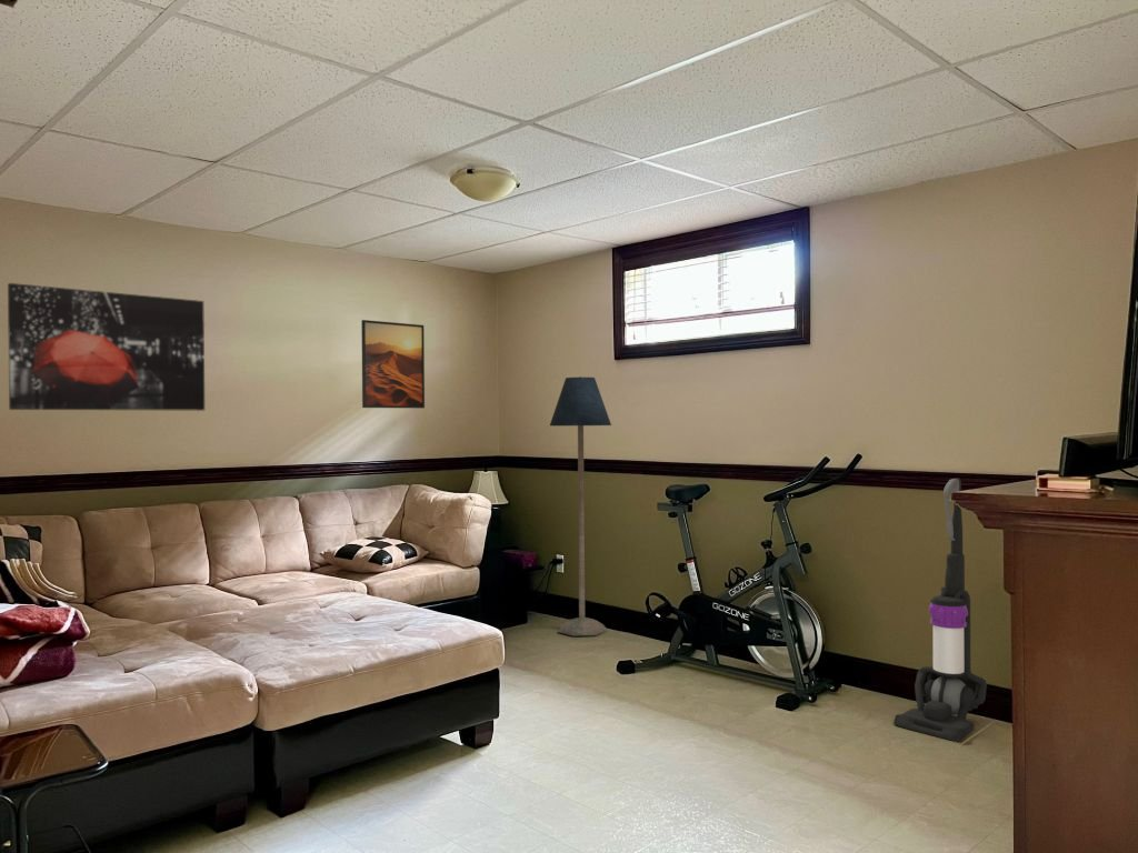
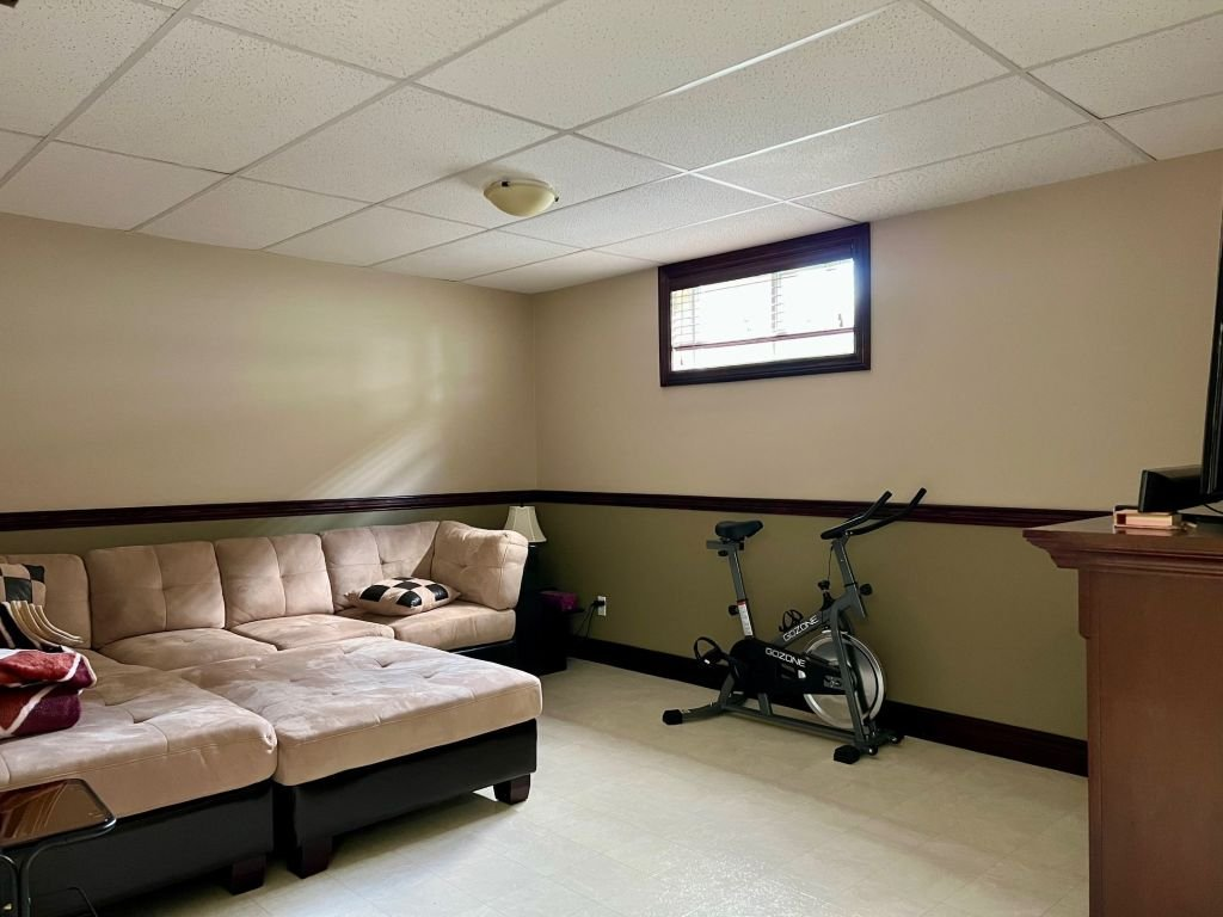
- vacuum cleaner [892,478,988,743]
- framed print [360,319,426,410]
- wall art [7,282,206,412]
- floor lamp [549,375,612,638]
